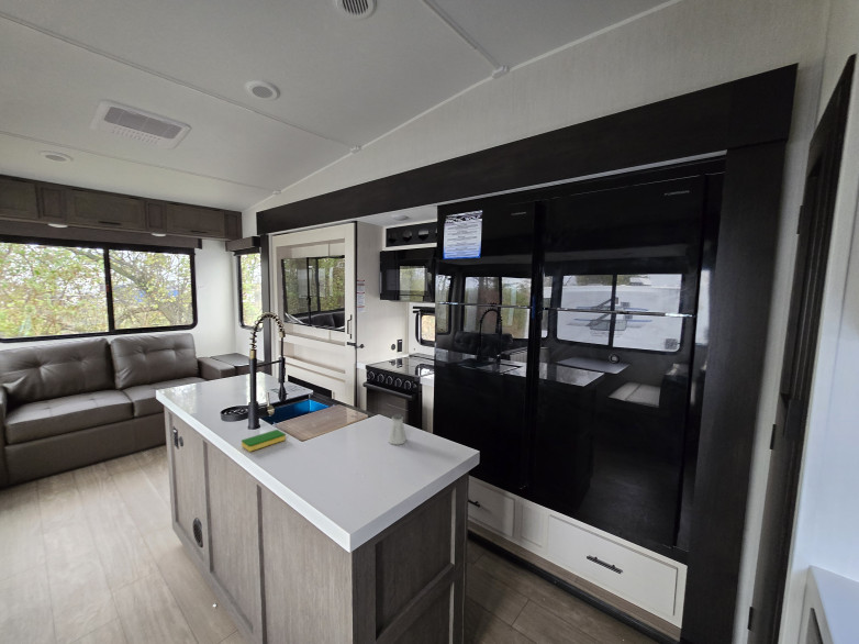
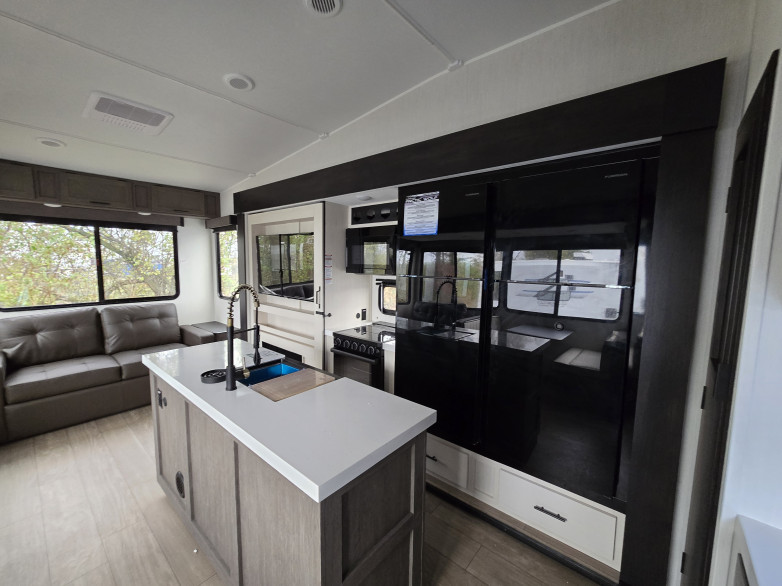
- saltshaker [387,413,408,445]
- dish sponge [241,429,287,453]
